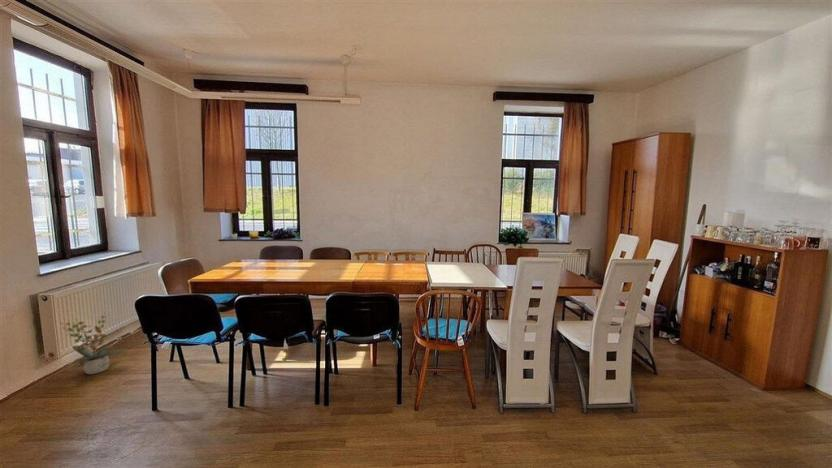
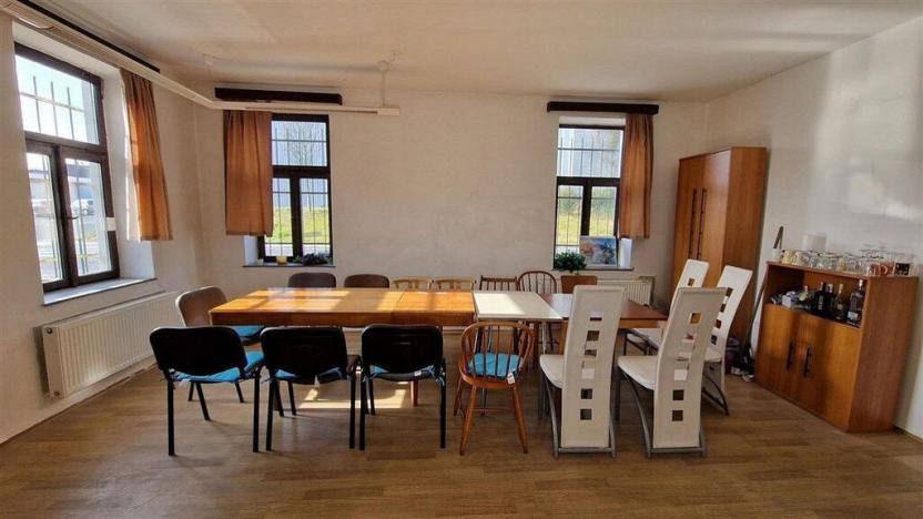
- potted plant [60,313,125,375]
